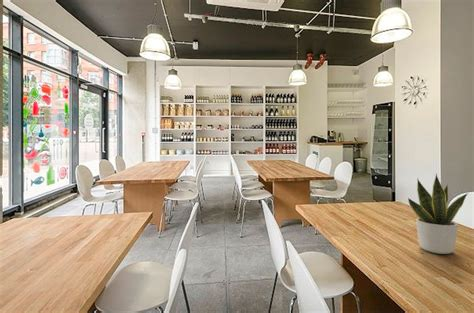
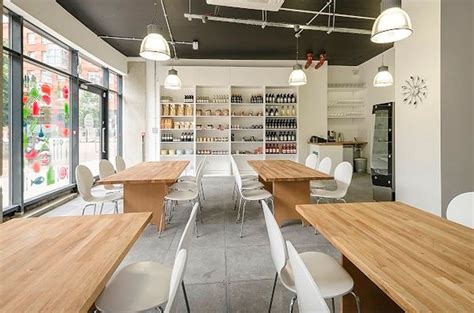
- potted plant [407,172,469,255]
